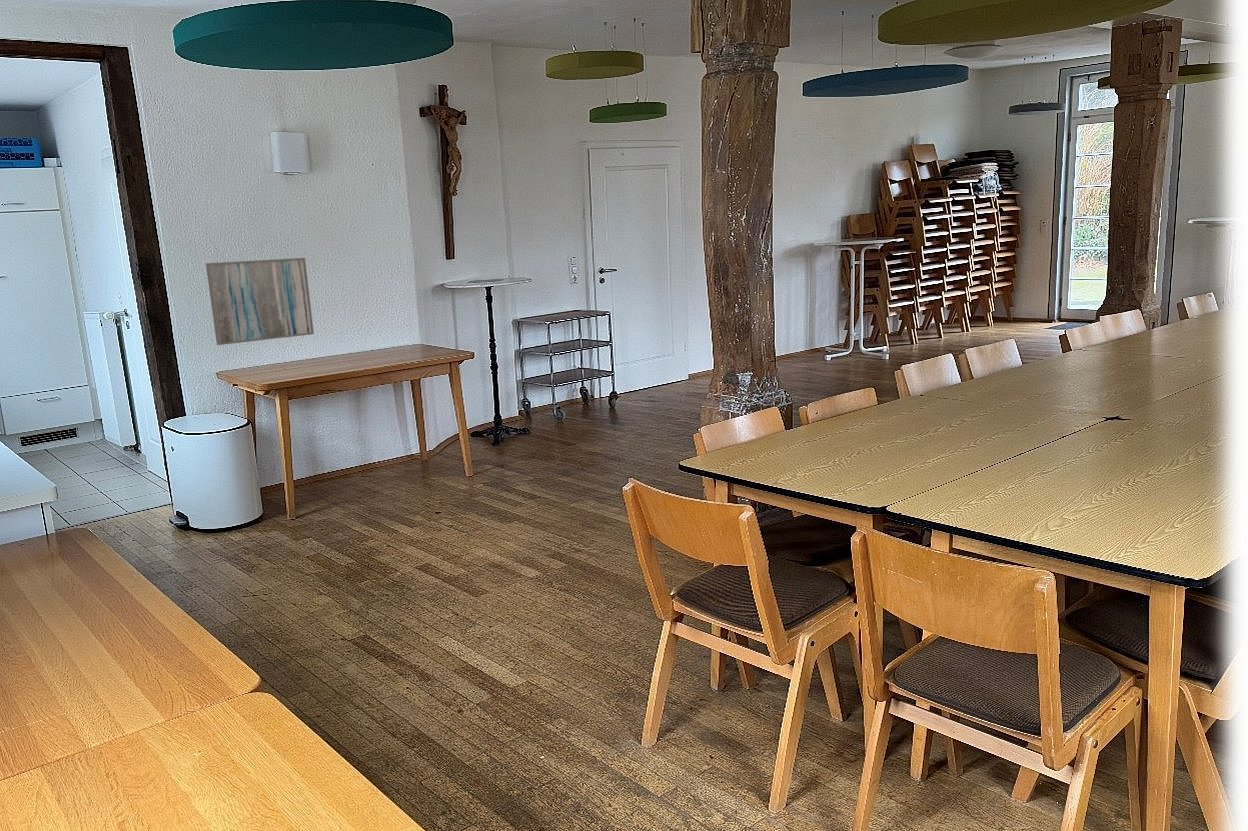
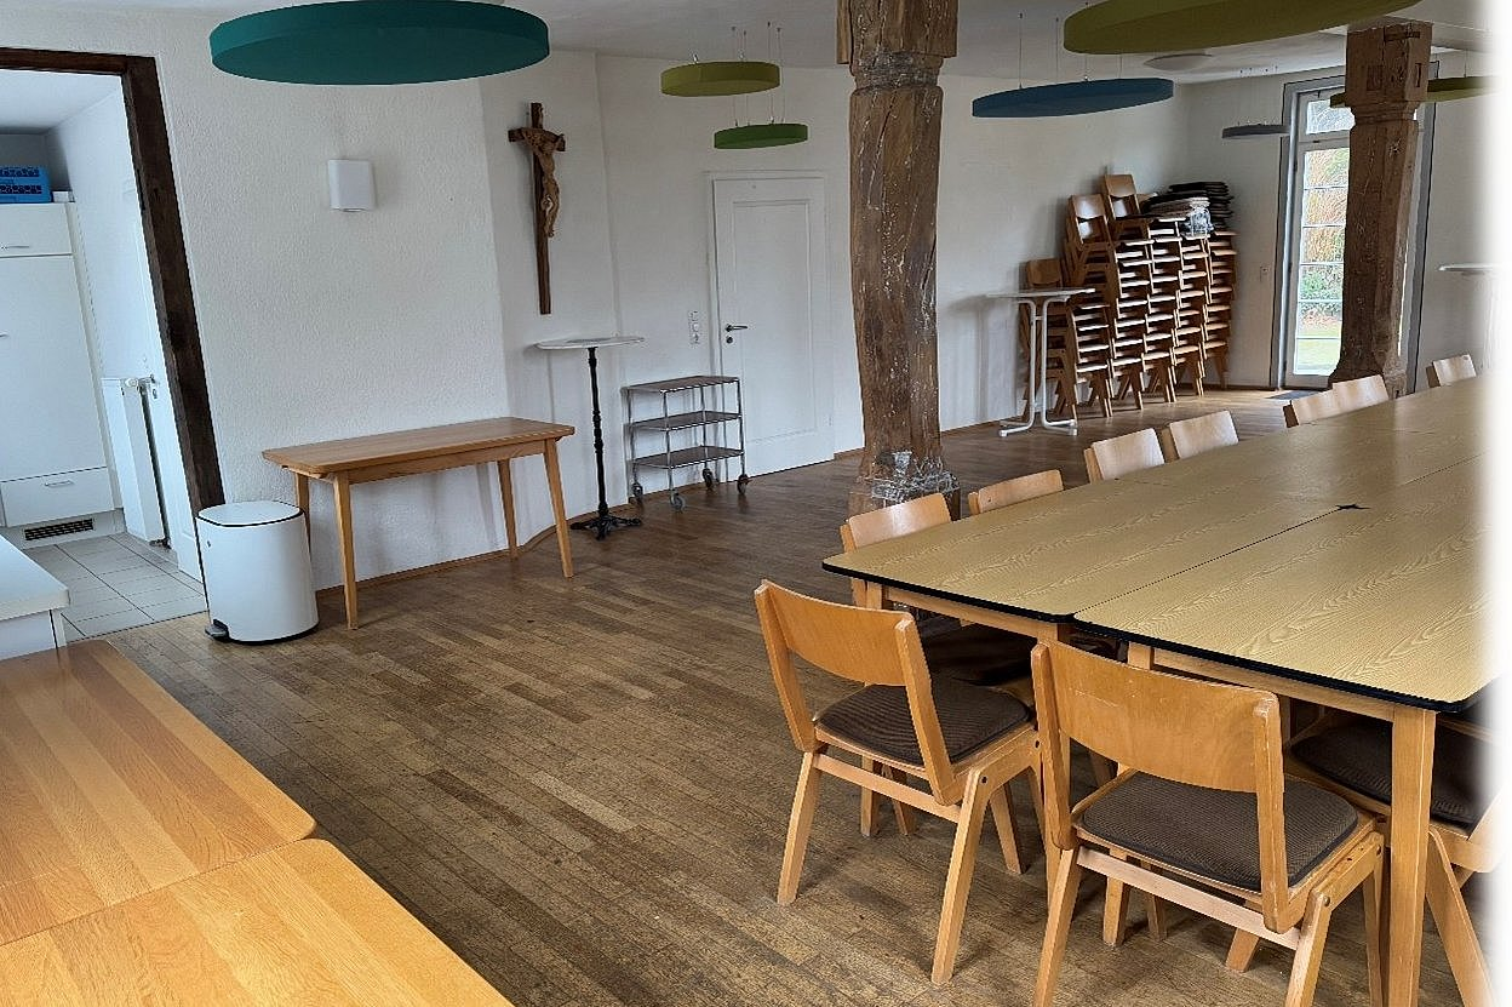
- wall art [205,257,315,346]
